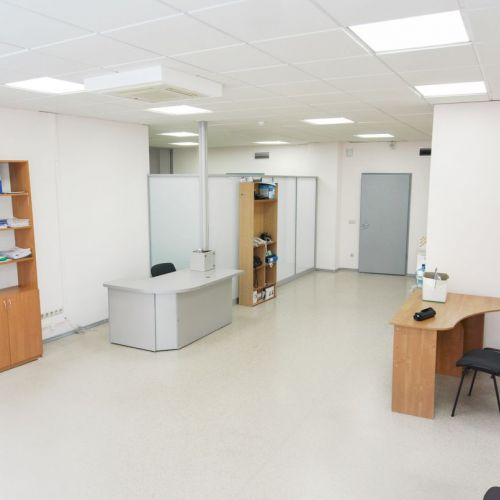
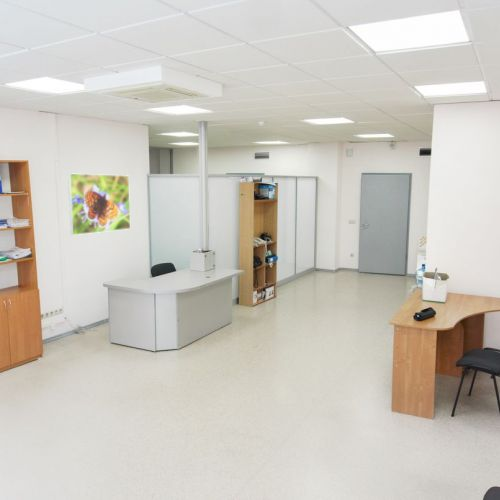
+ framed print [67,172,131,236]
